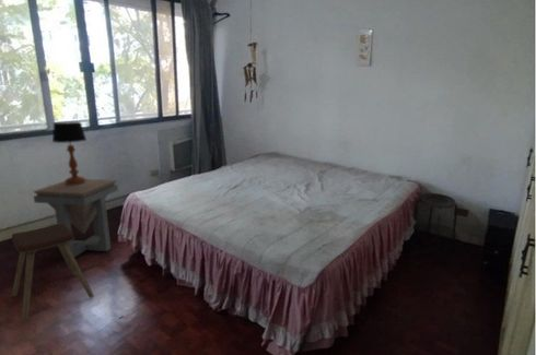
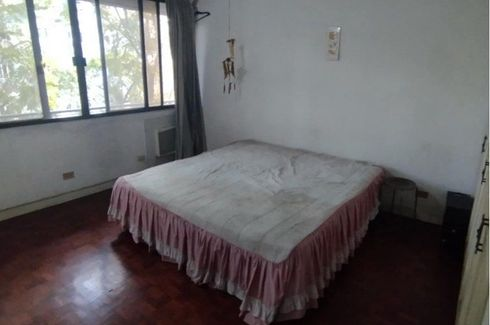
- music stool [11,223,95,323]
- side table [33,178,119,258]
- table lamp [51,120,88,185]
